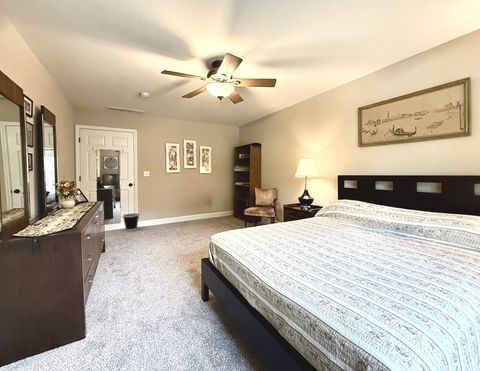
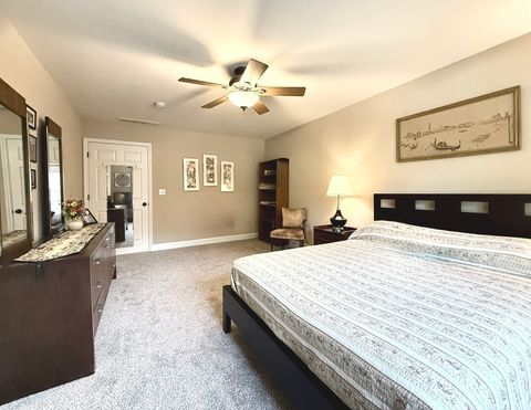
- wastebasket [122,212,140,232]
